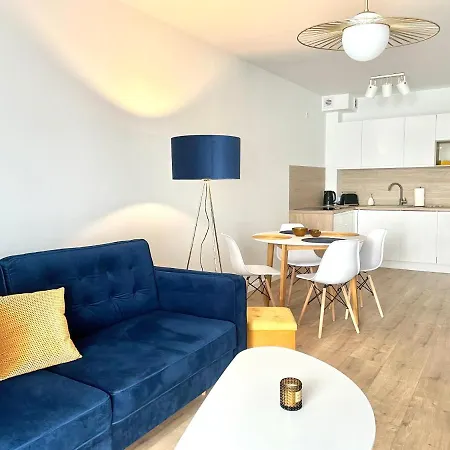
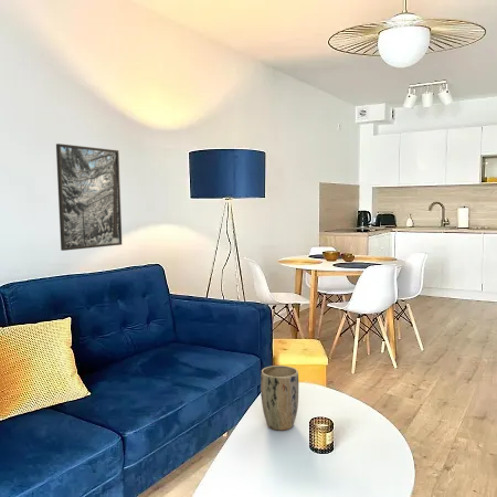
+ plant pot [260,364,299,432]
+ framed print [55,142,123,252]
